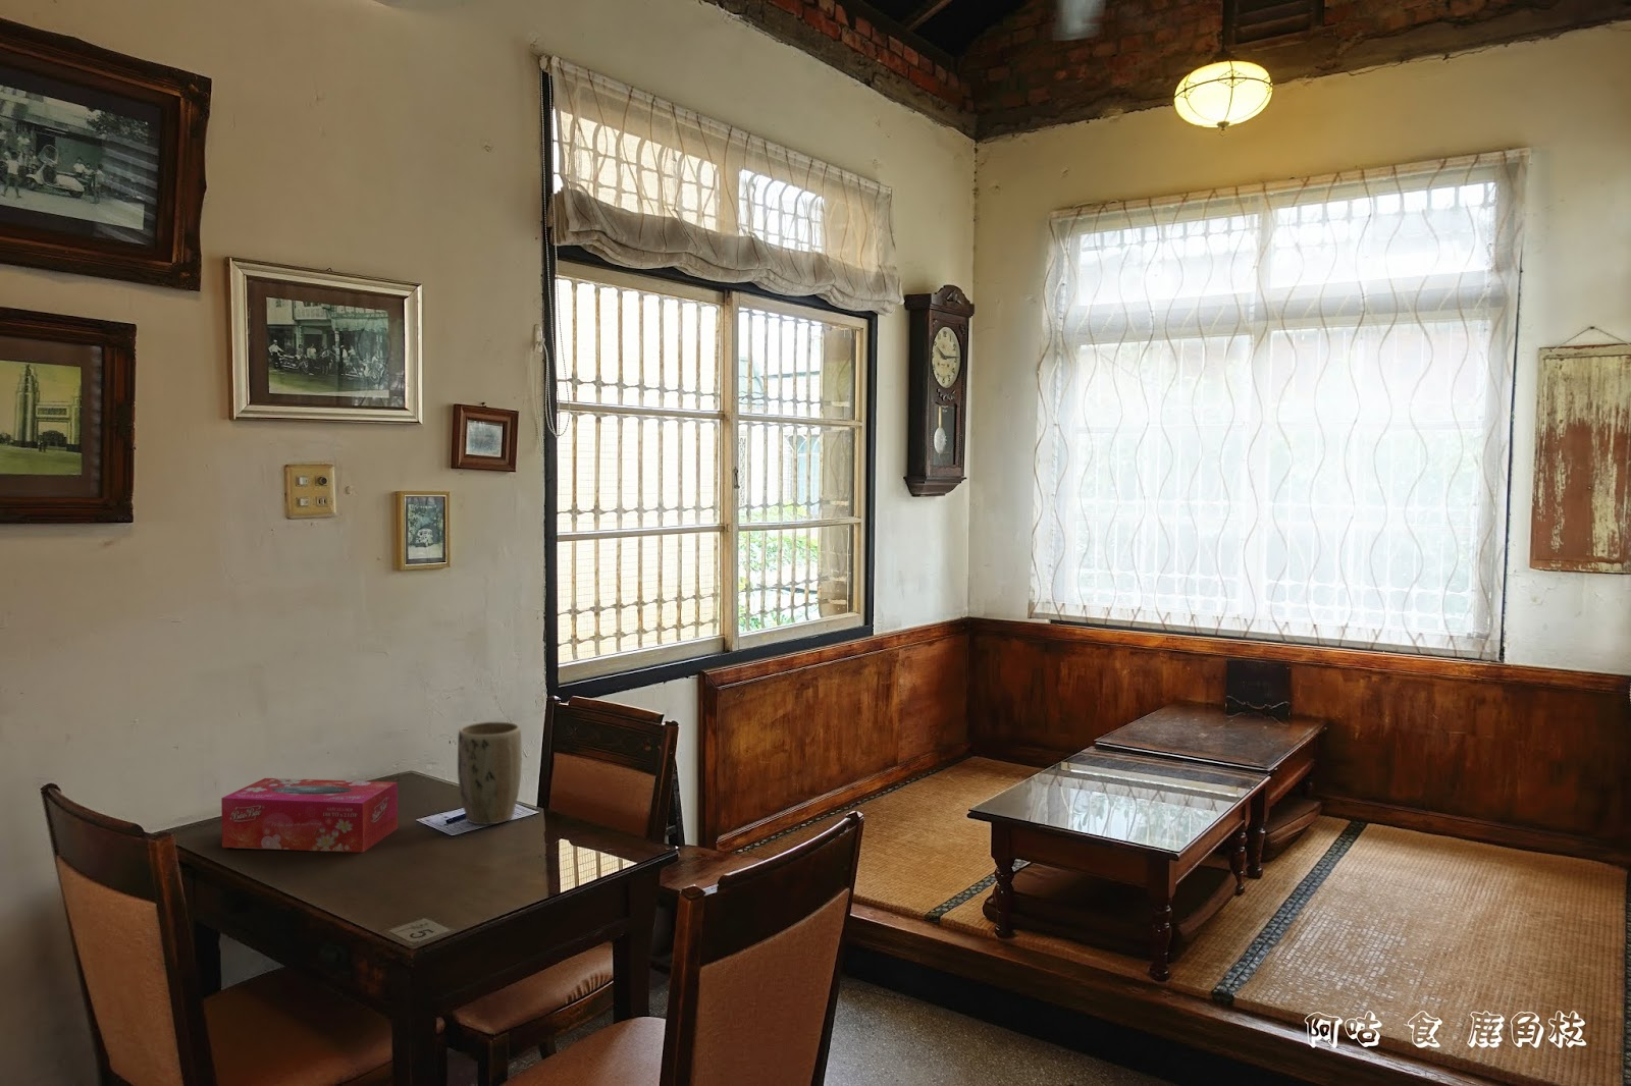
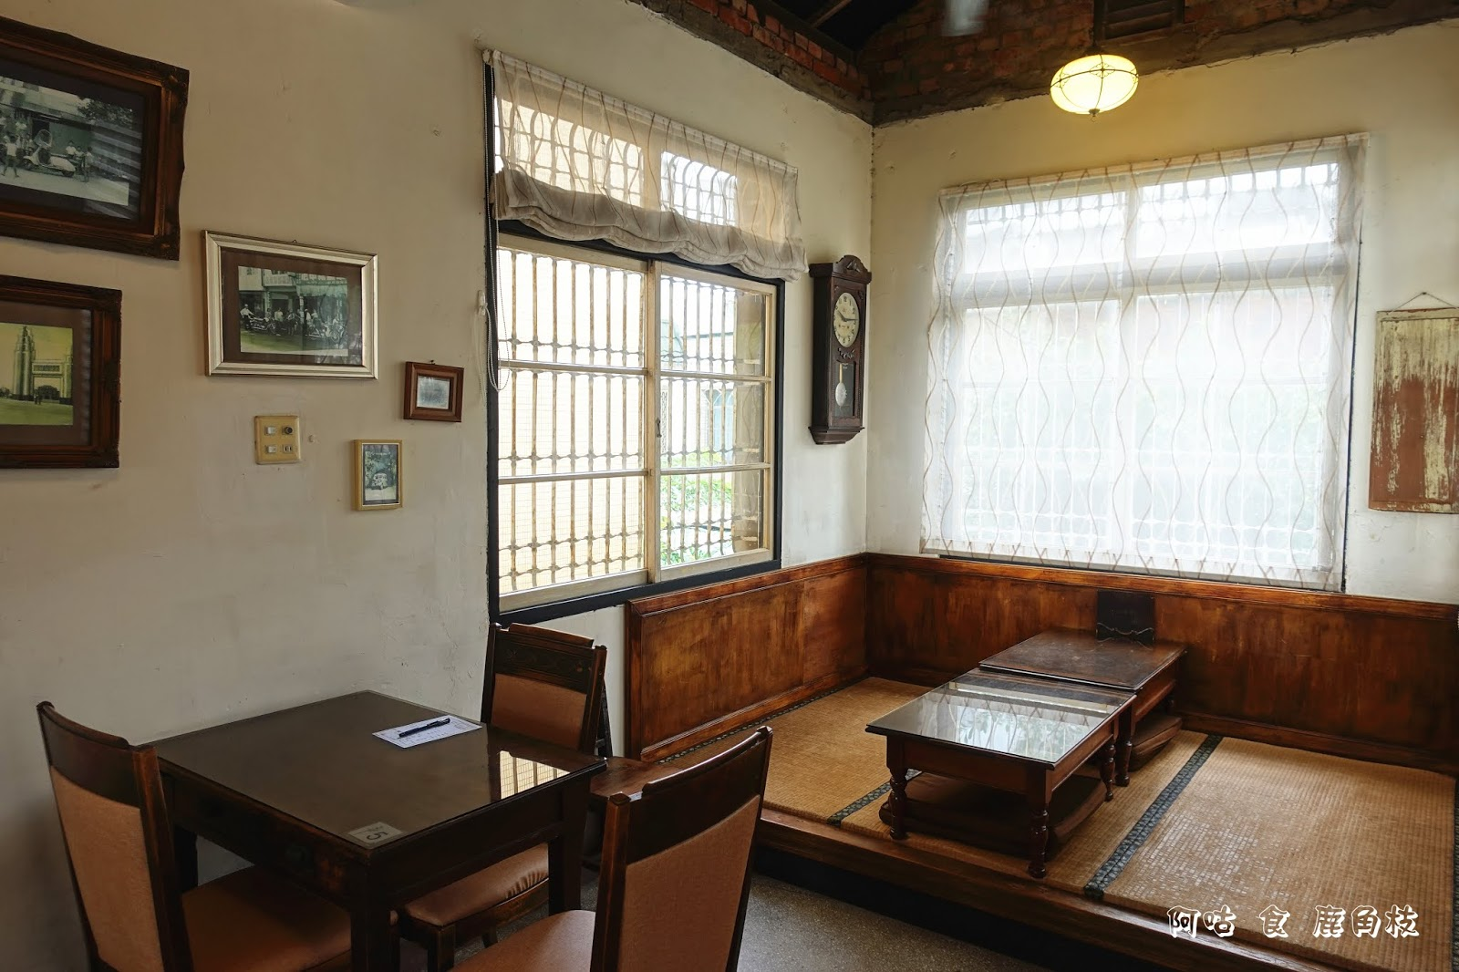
- tissue box [221,777,399,853]
- plant pot [457,721,523,825]
